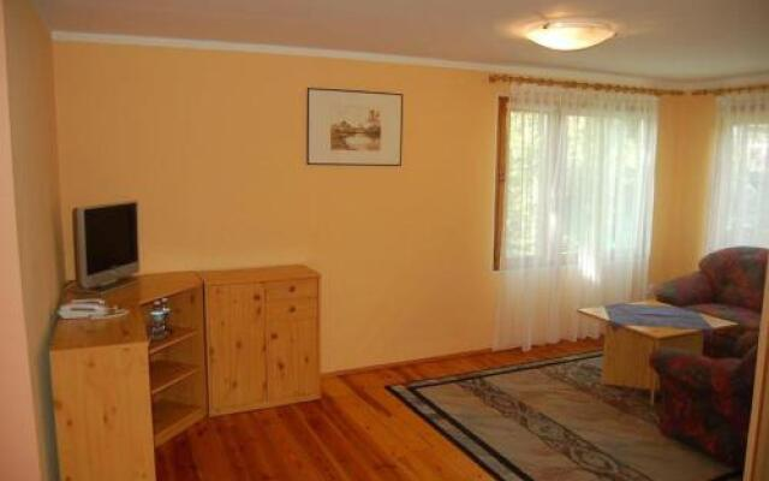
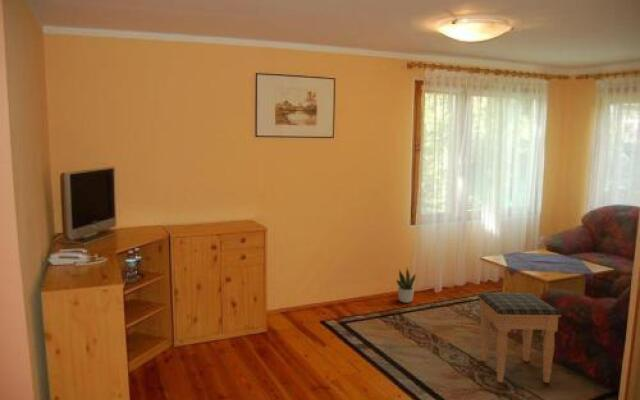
+ potted plant [396,268,417,304]
+ footstool [477,292,562,384]
